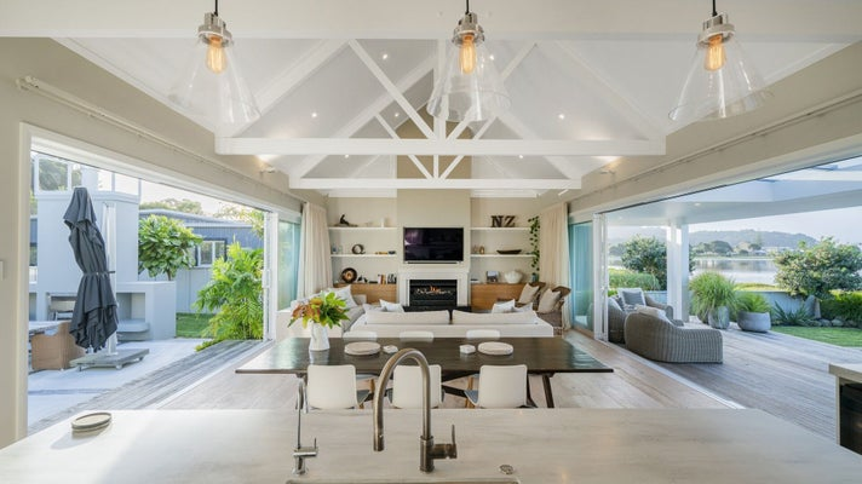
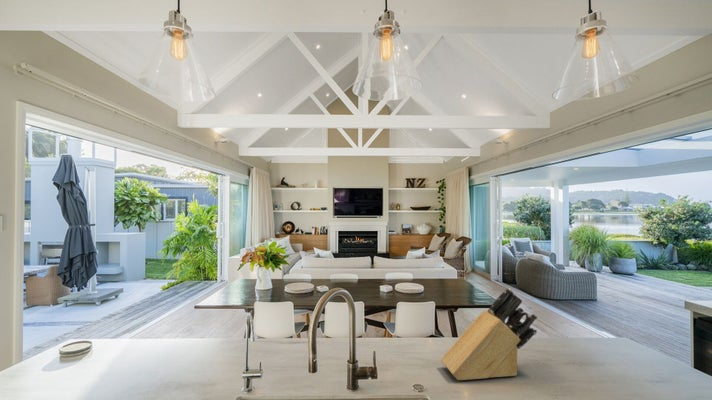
+ knife block [440,287,539,381]
